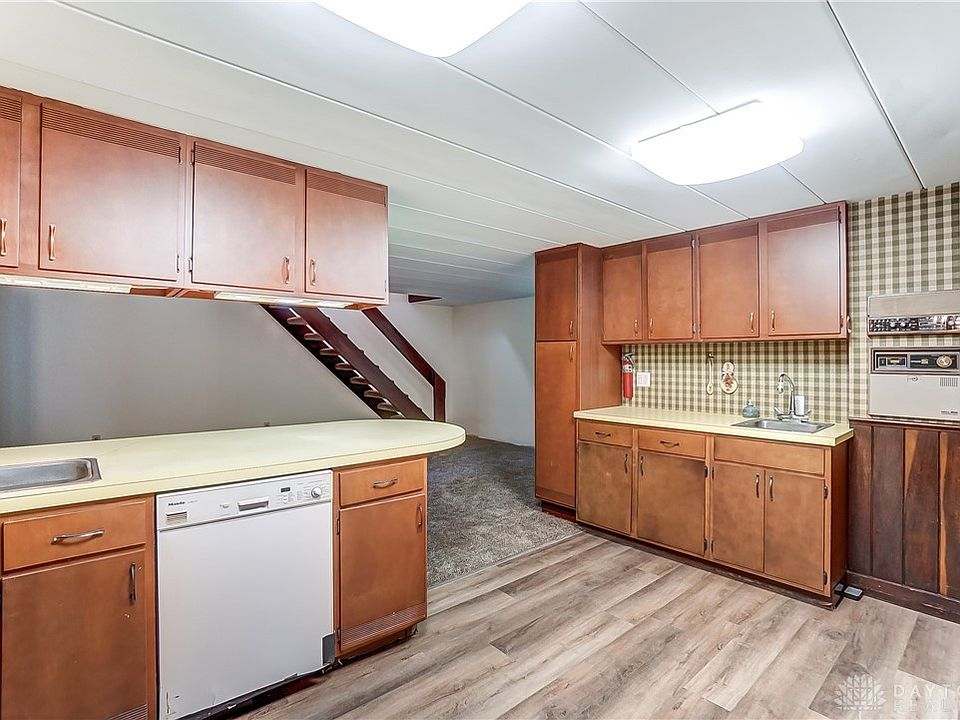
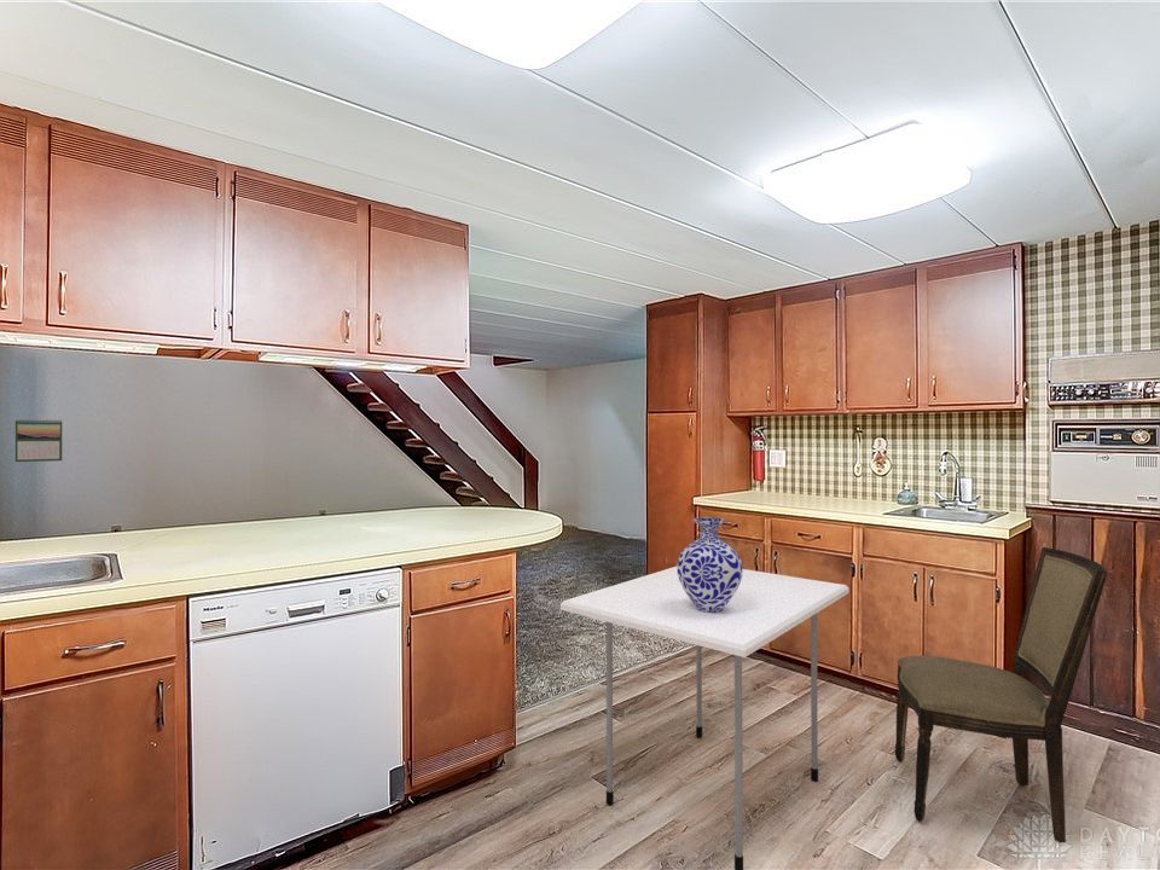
+ calendar [14,418,63,463]
+ dining table [559,566,851,870]
+ dining chair [894,546,1108,843]
+ vase [675,516,743,613]
